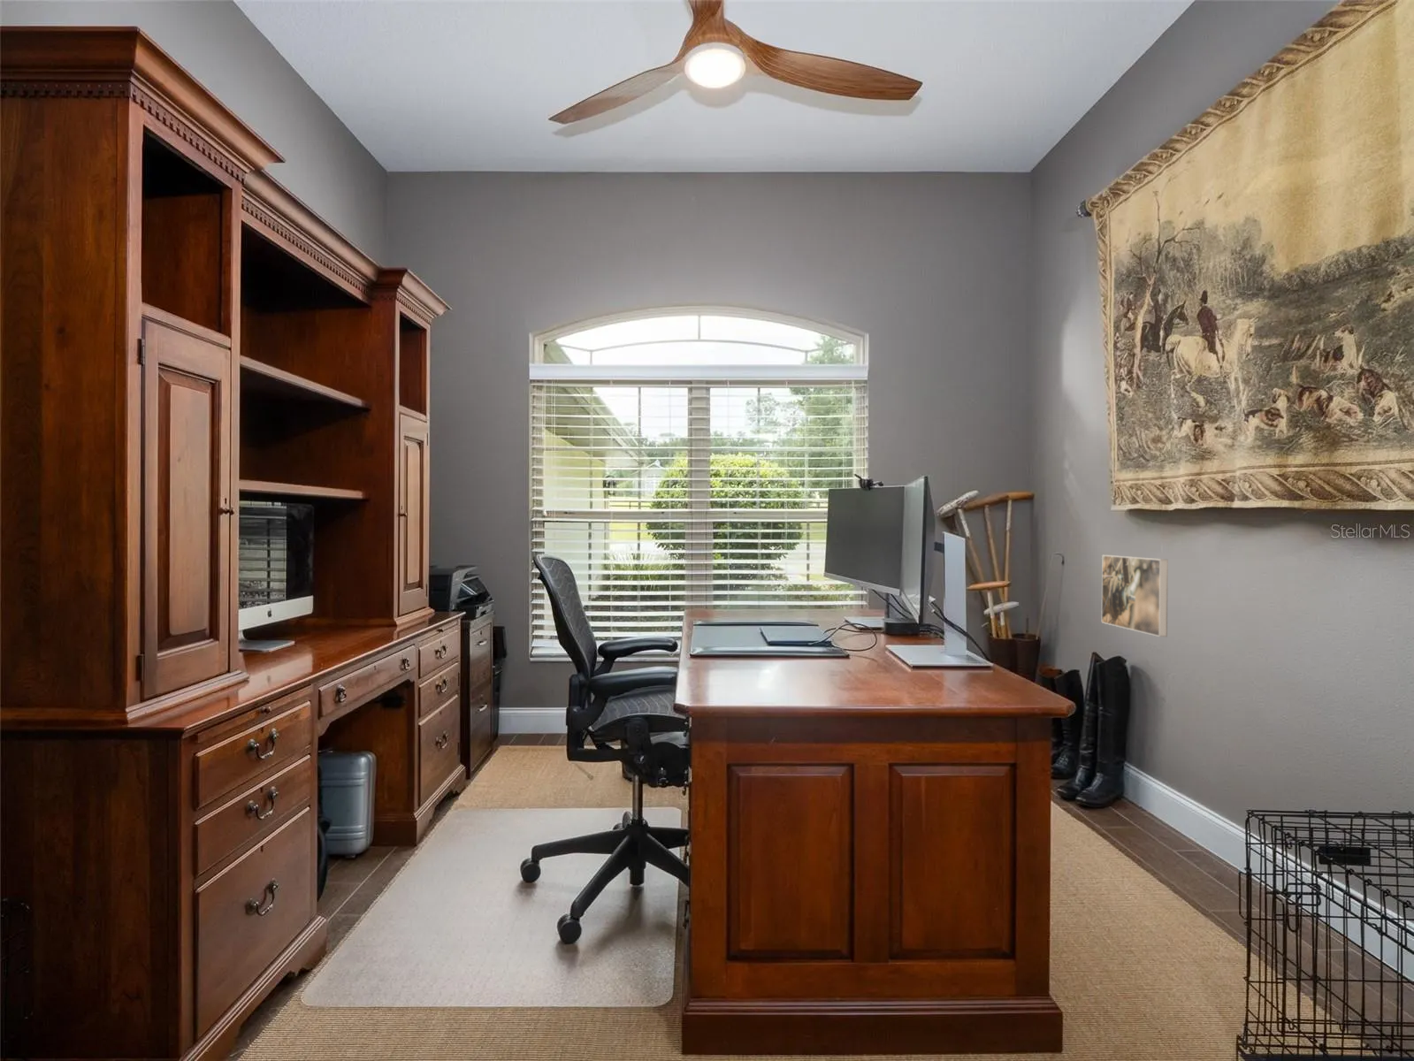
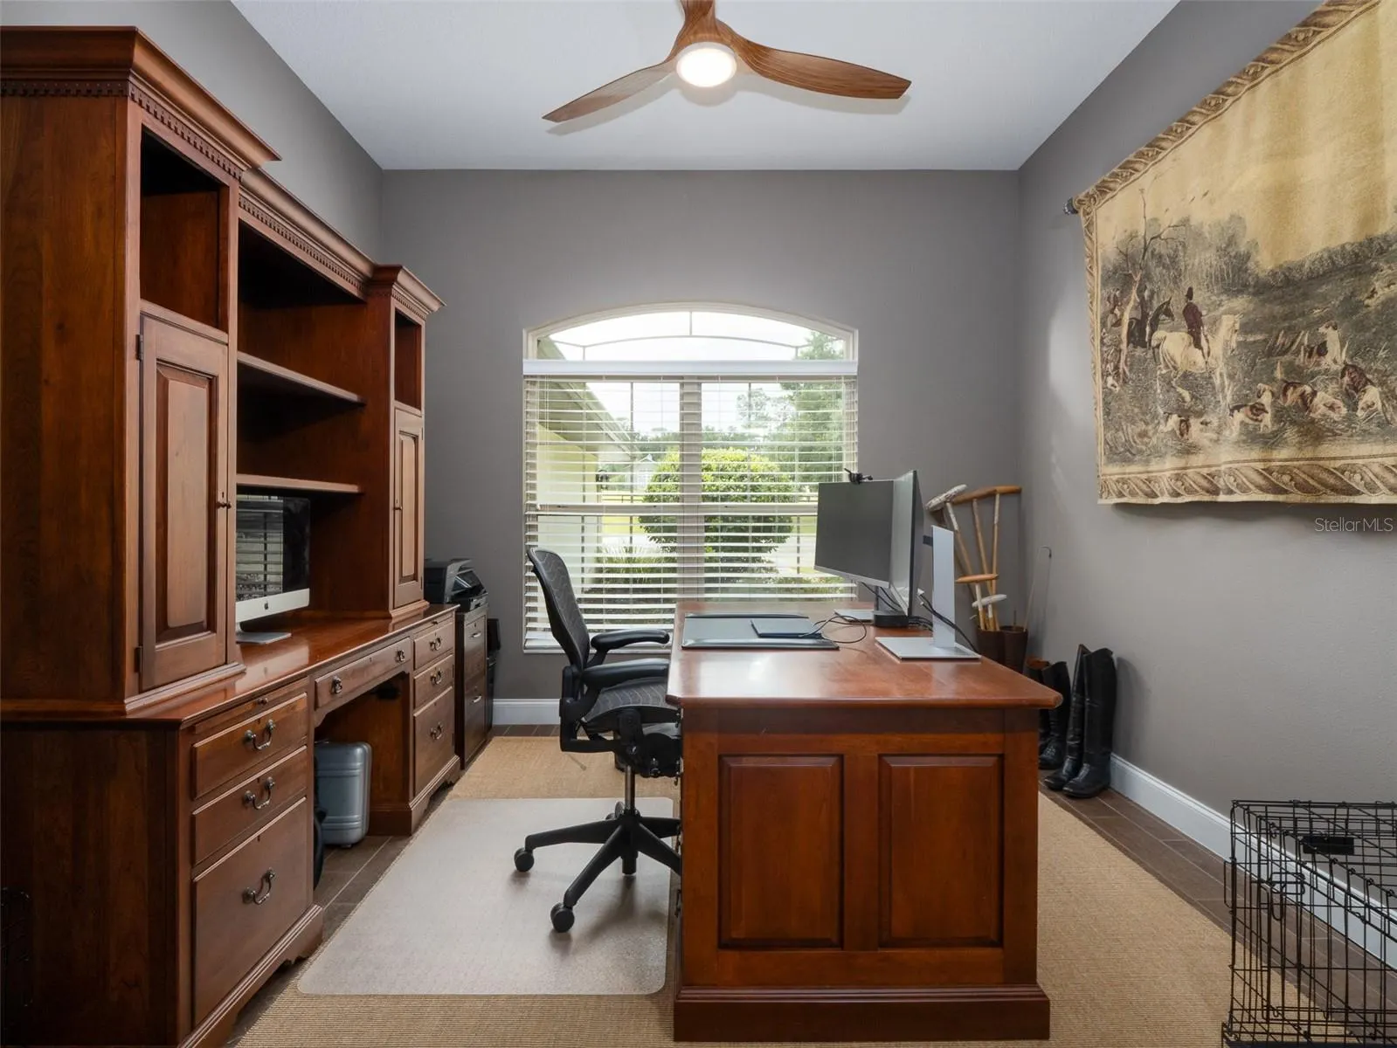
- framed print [1101,554,1169,637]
